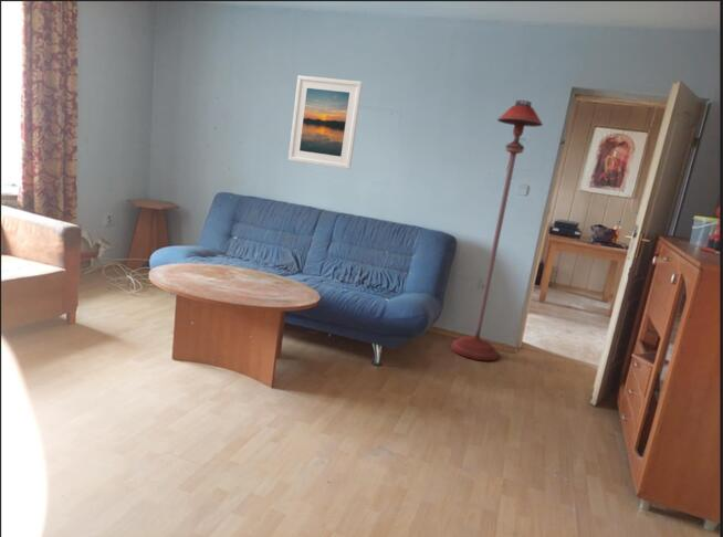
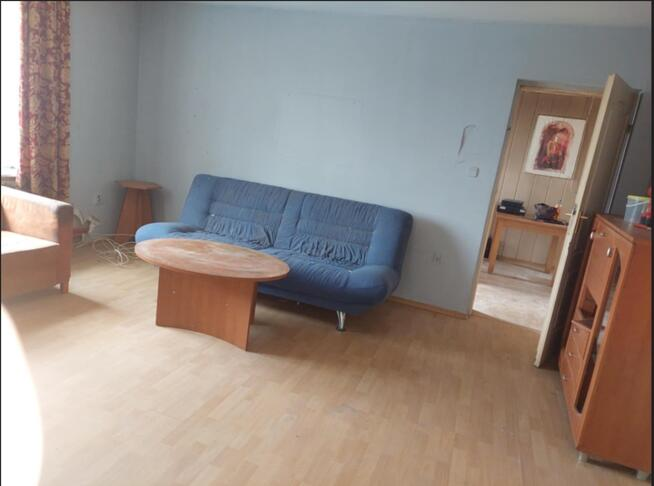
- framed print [287,75,364,170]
- floor lamp [450,99,544,361]
